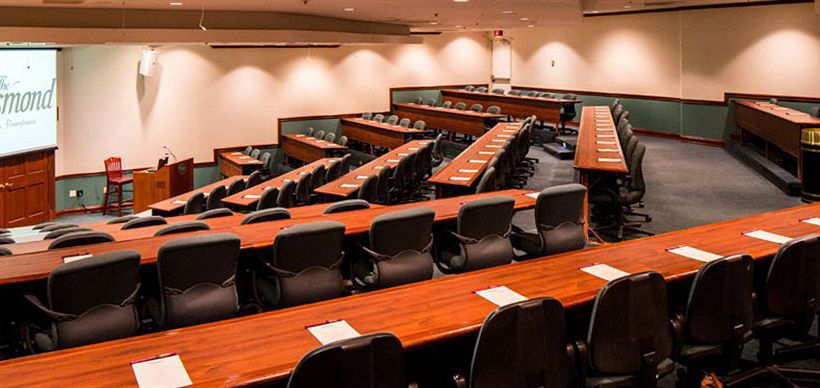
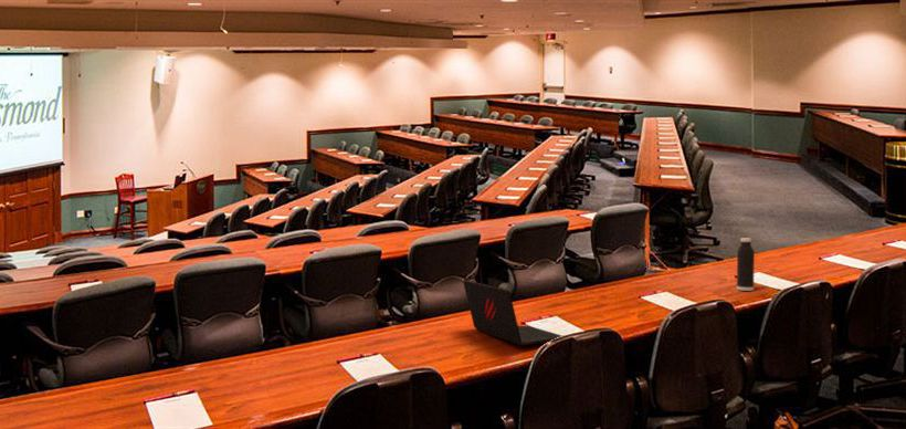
+ water bottle [736,237,756,292]
+ laptop [462,279,563,346]
